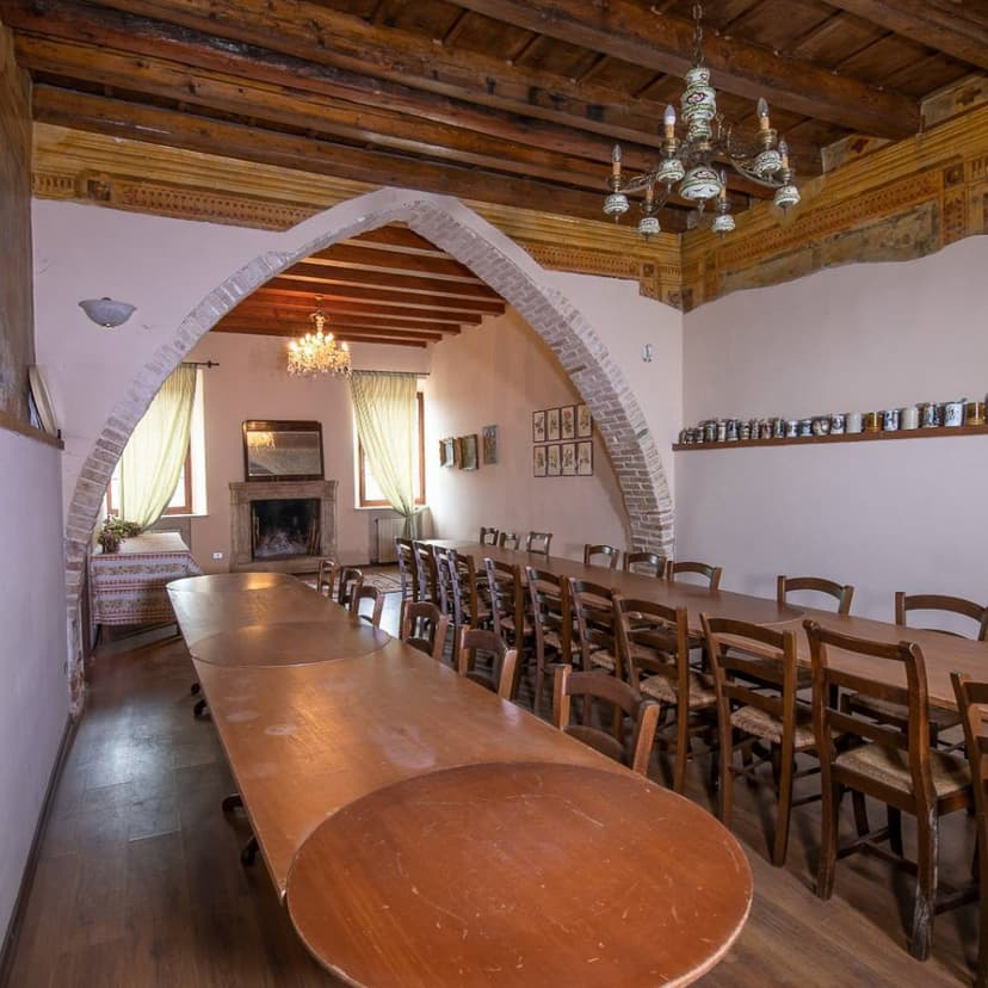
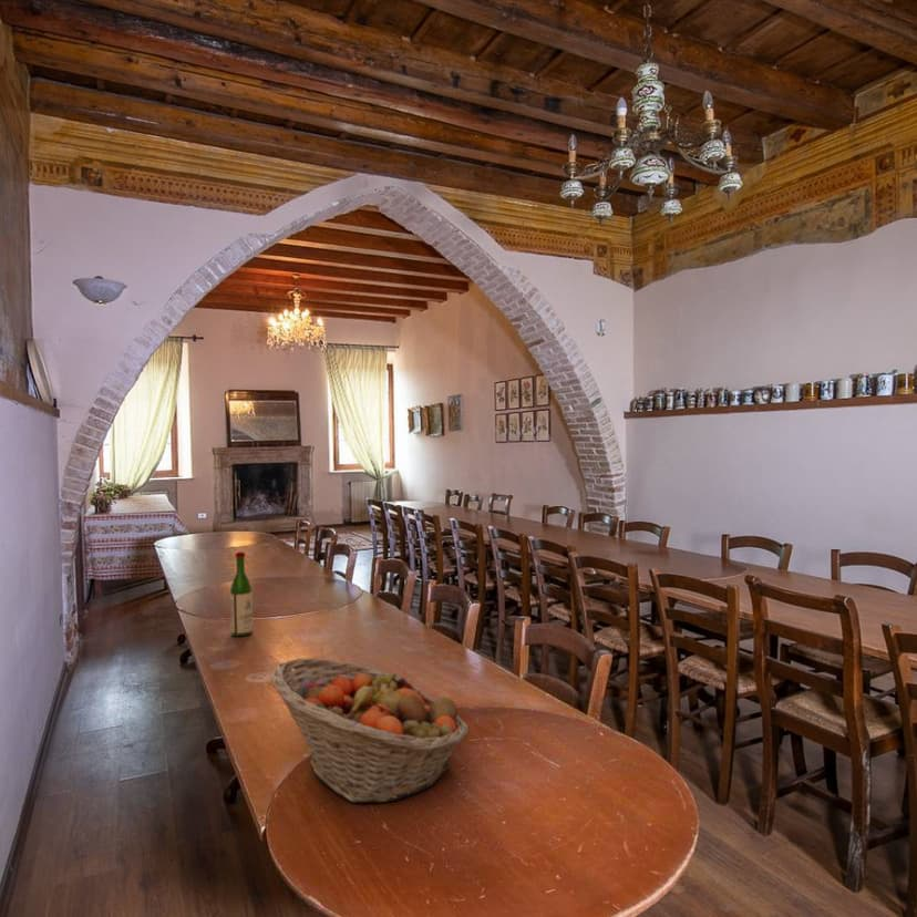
+ fruit basket [269,657,470,804]
+ wine bottle [229,550,254,637]
